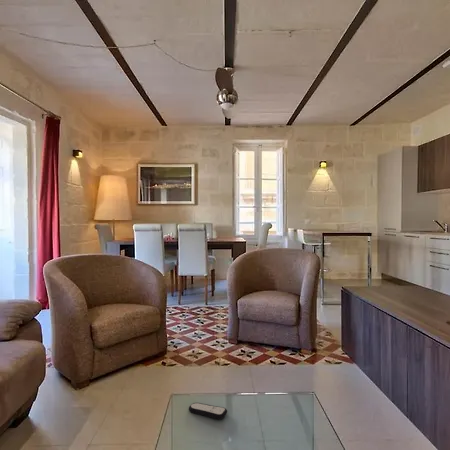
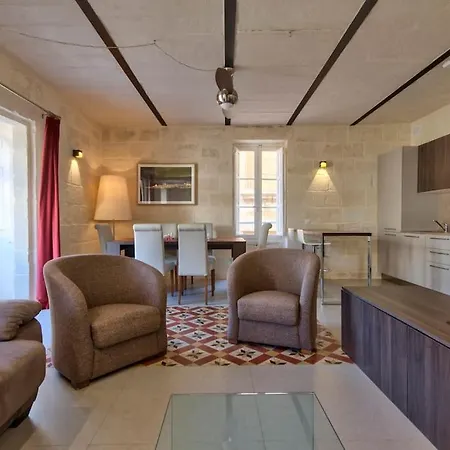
- remote control [188,402,228,420]
